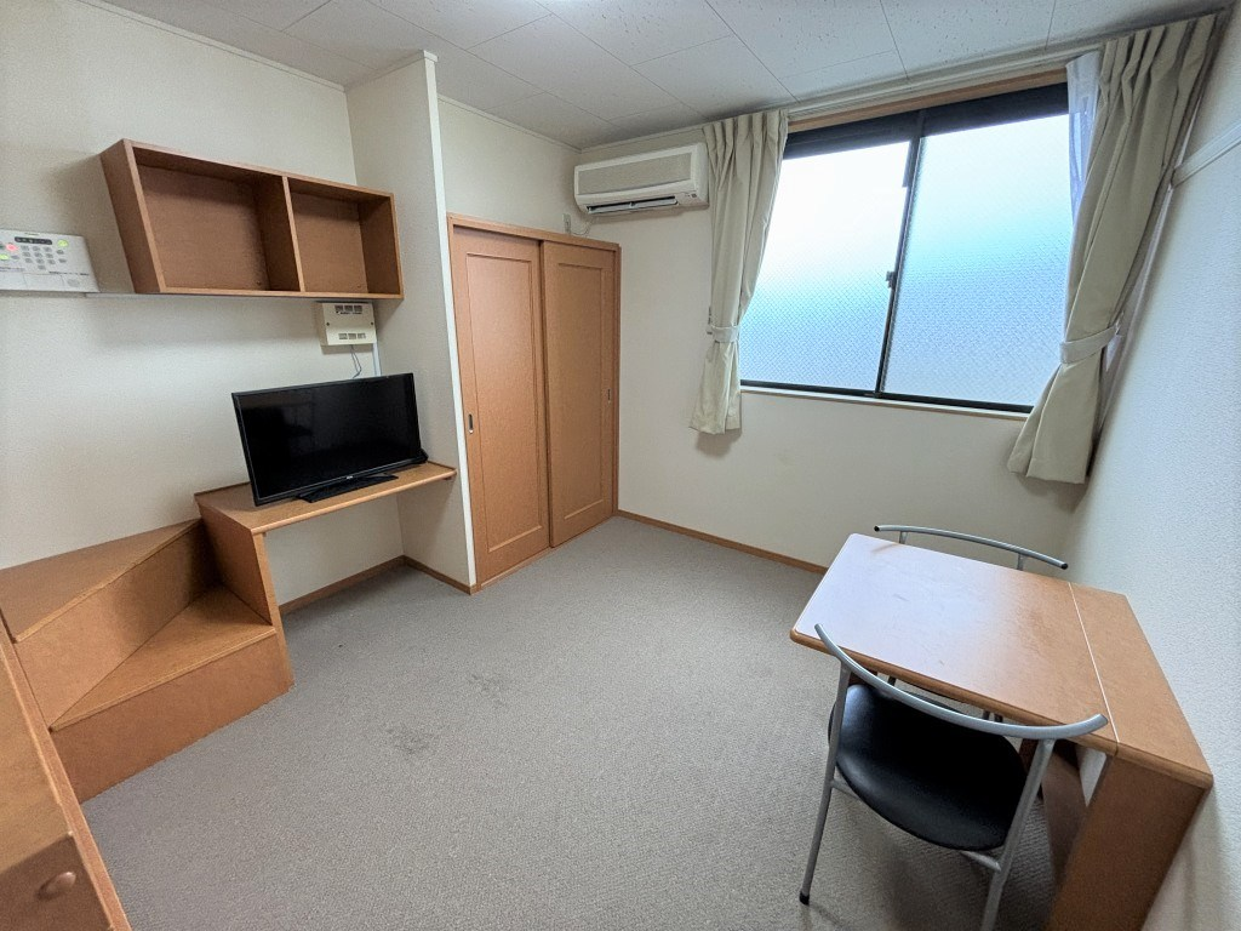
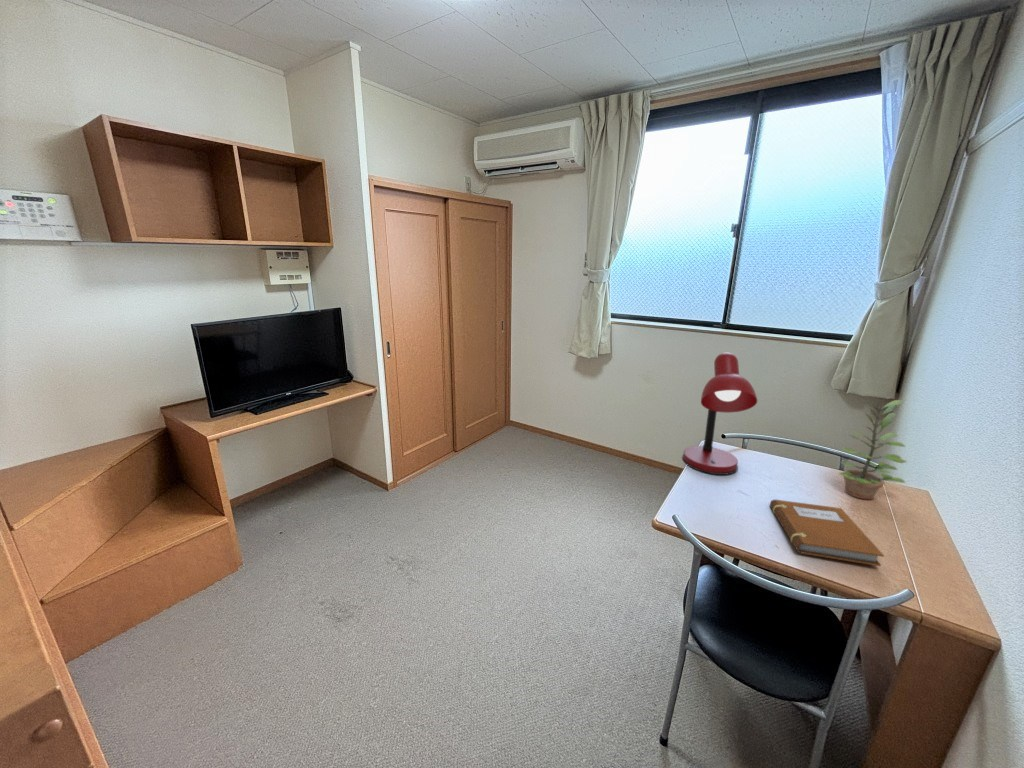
+ notebook [769,499,885,567]
+ plant [838,399,908,500]
+ desk lamp [681,352,758,476]
